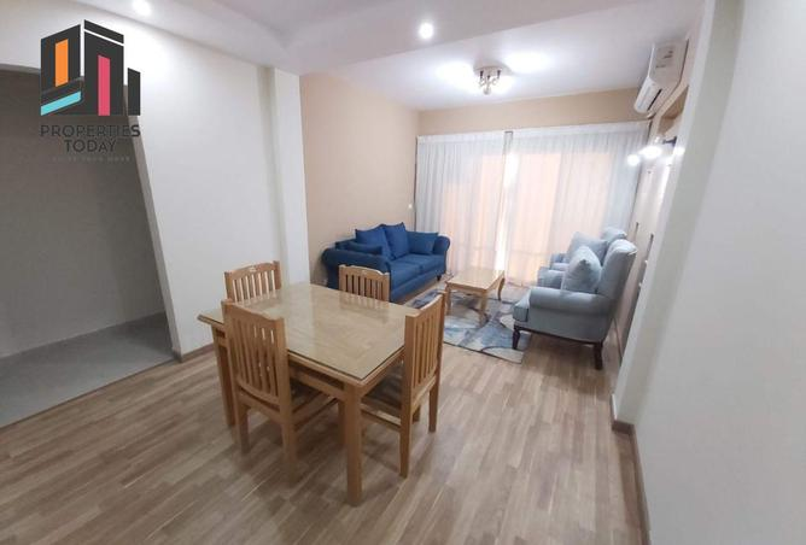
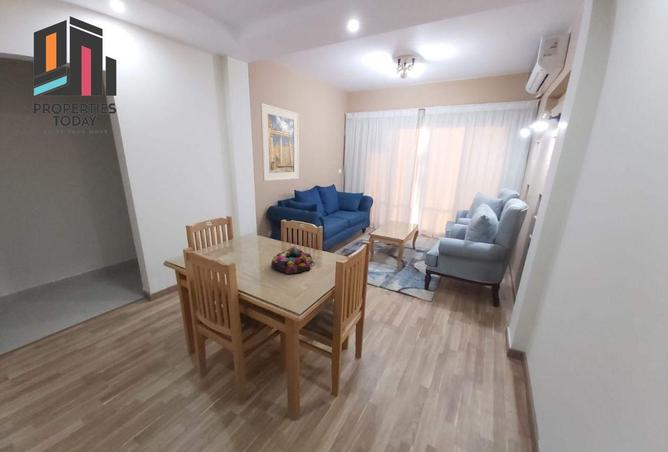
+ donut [270,246,315,275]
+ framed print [259,102,300,182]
